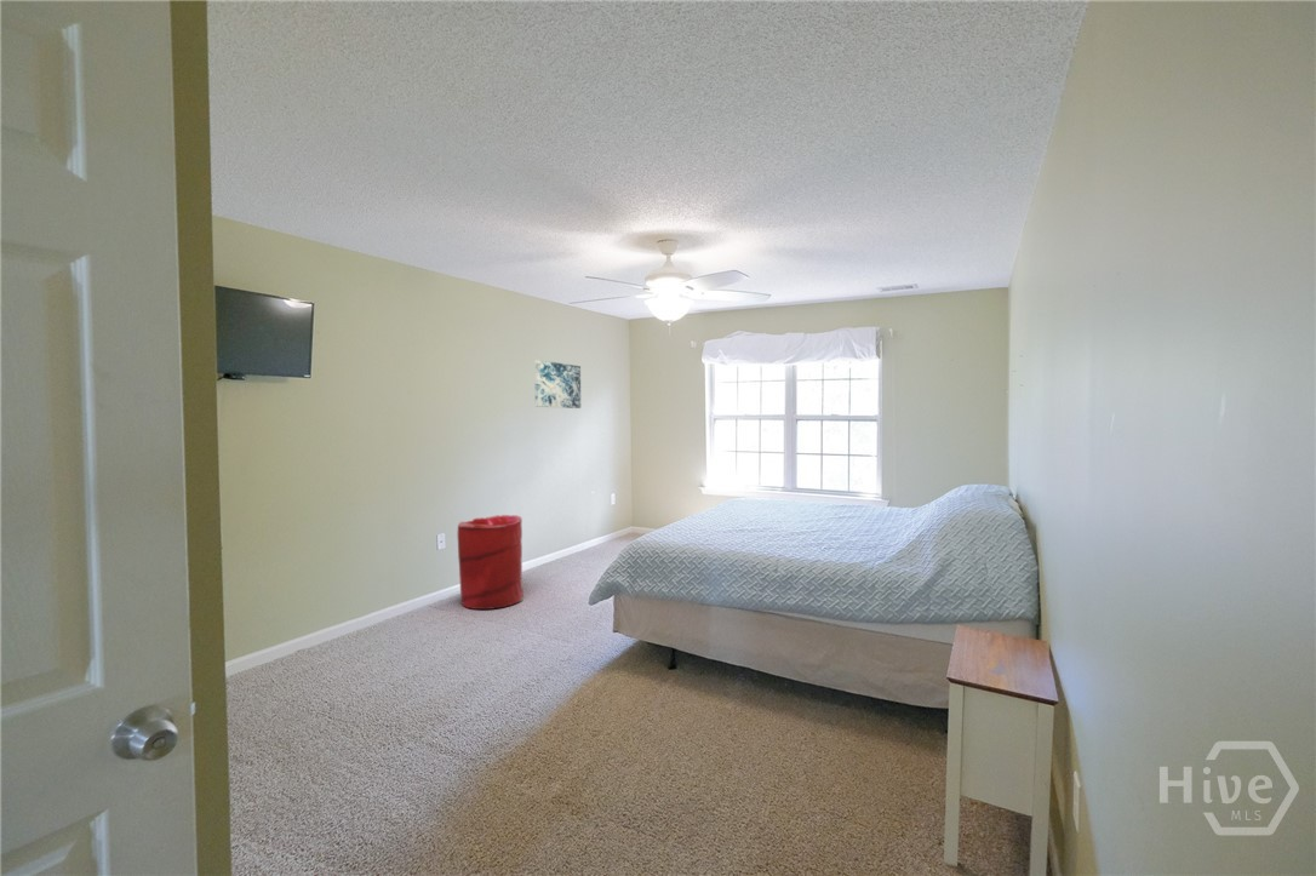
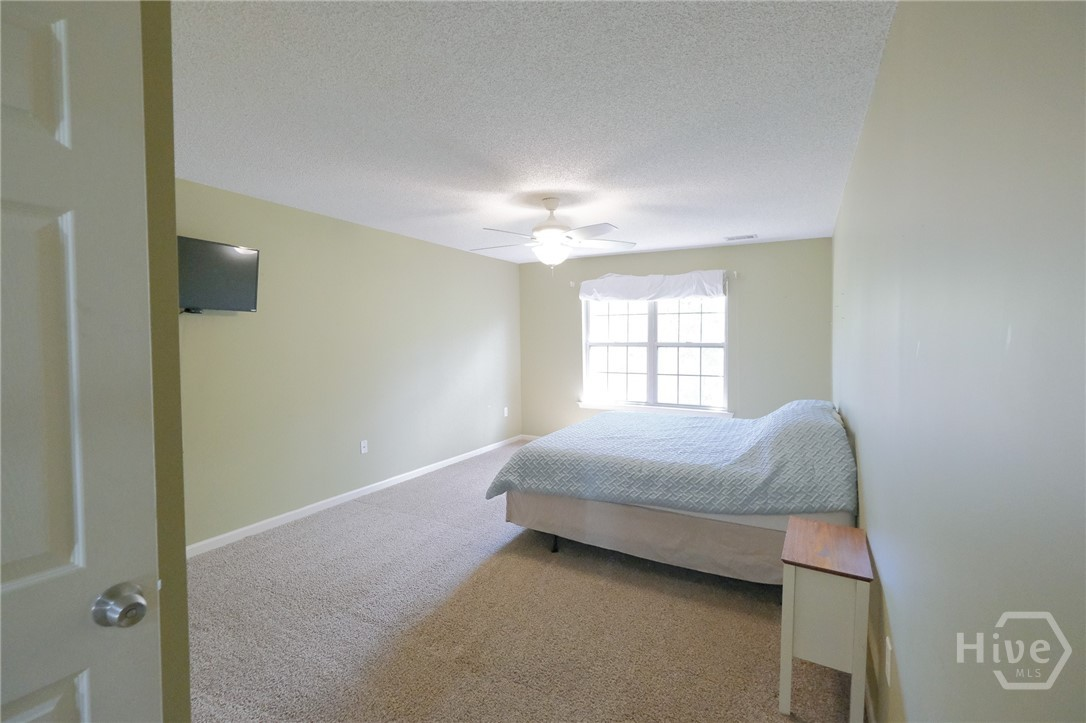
- laundry hamper [456,514,525,611]
- wall art [533,359,582,410]
